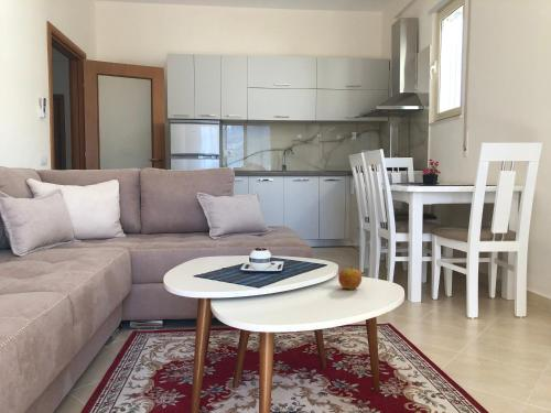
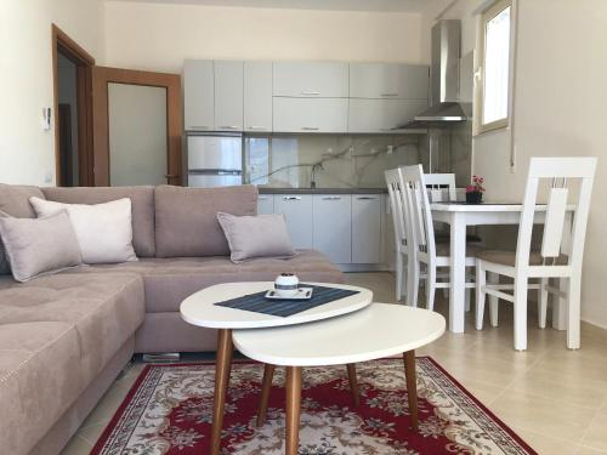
- apple [337,264,363,291]
